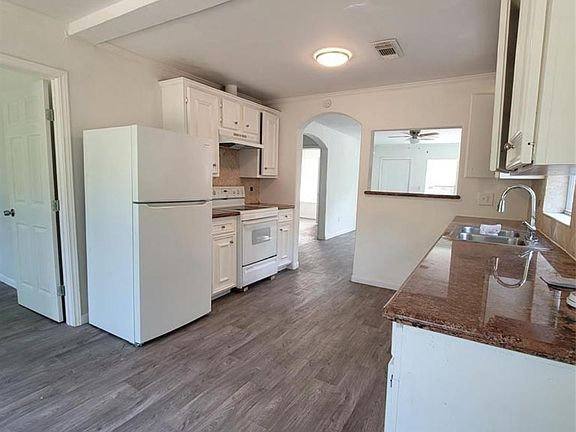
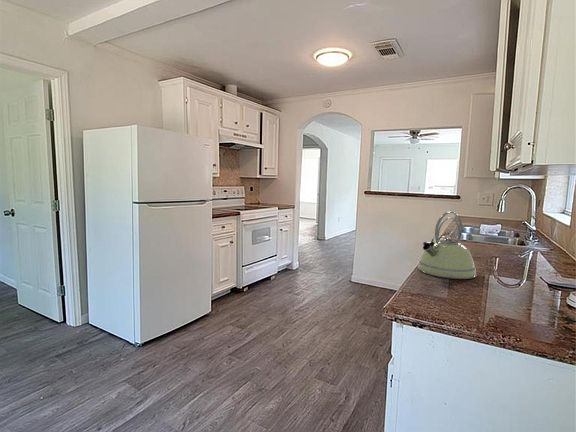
+ kettle [417,211,478,280]
